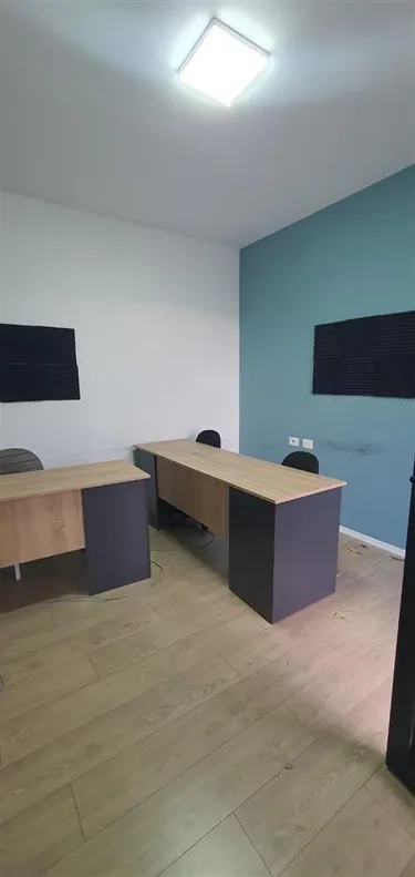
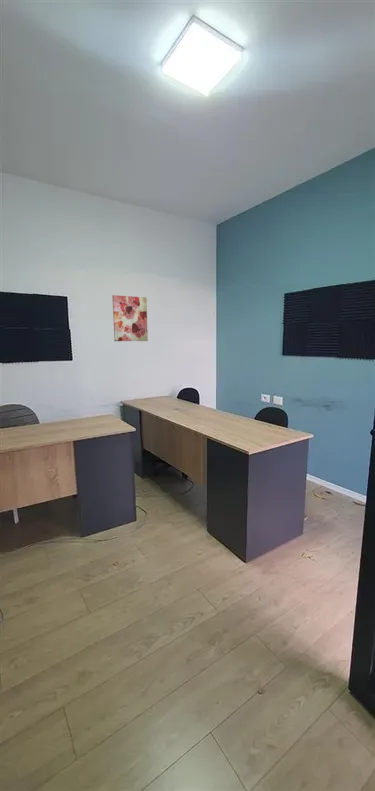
+ wall art [111,294,149,342]
